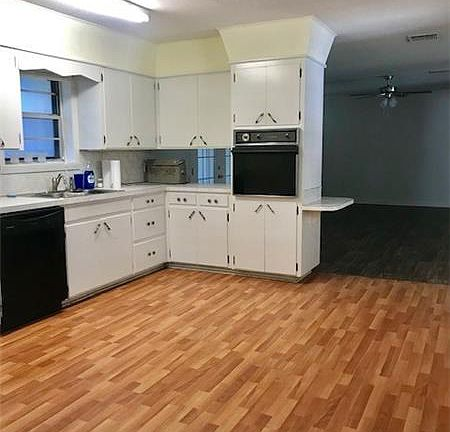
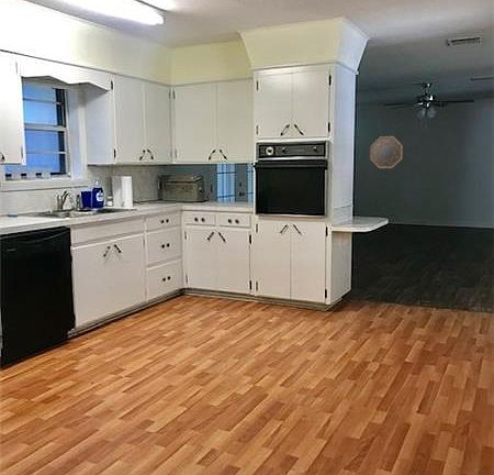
+ home mirror [369,135,404,169]
